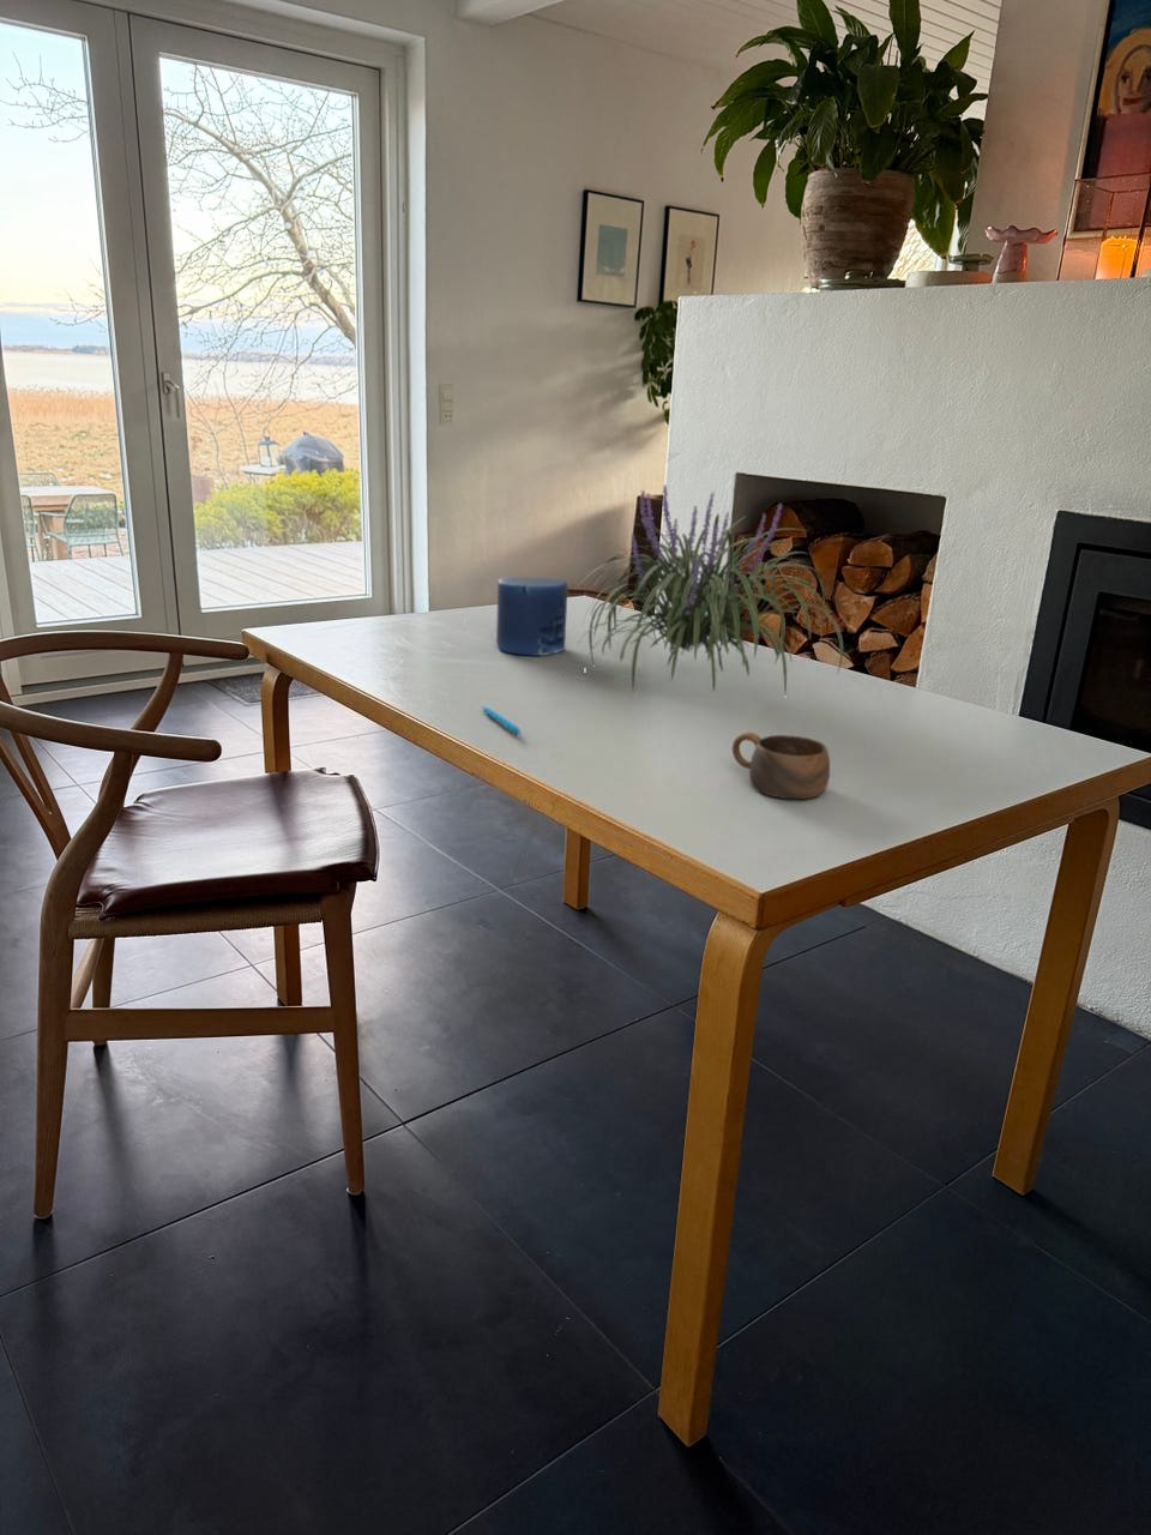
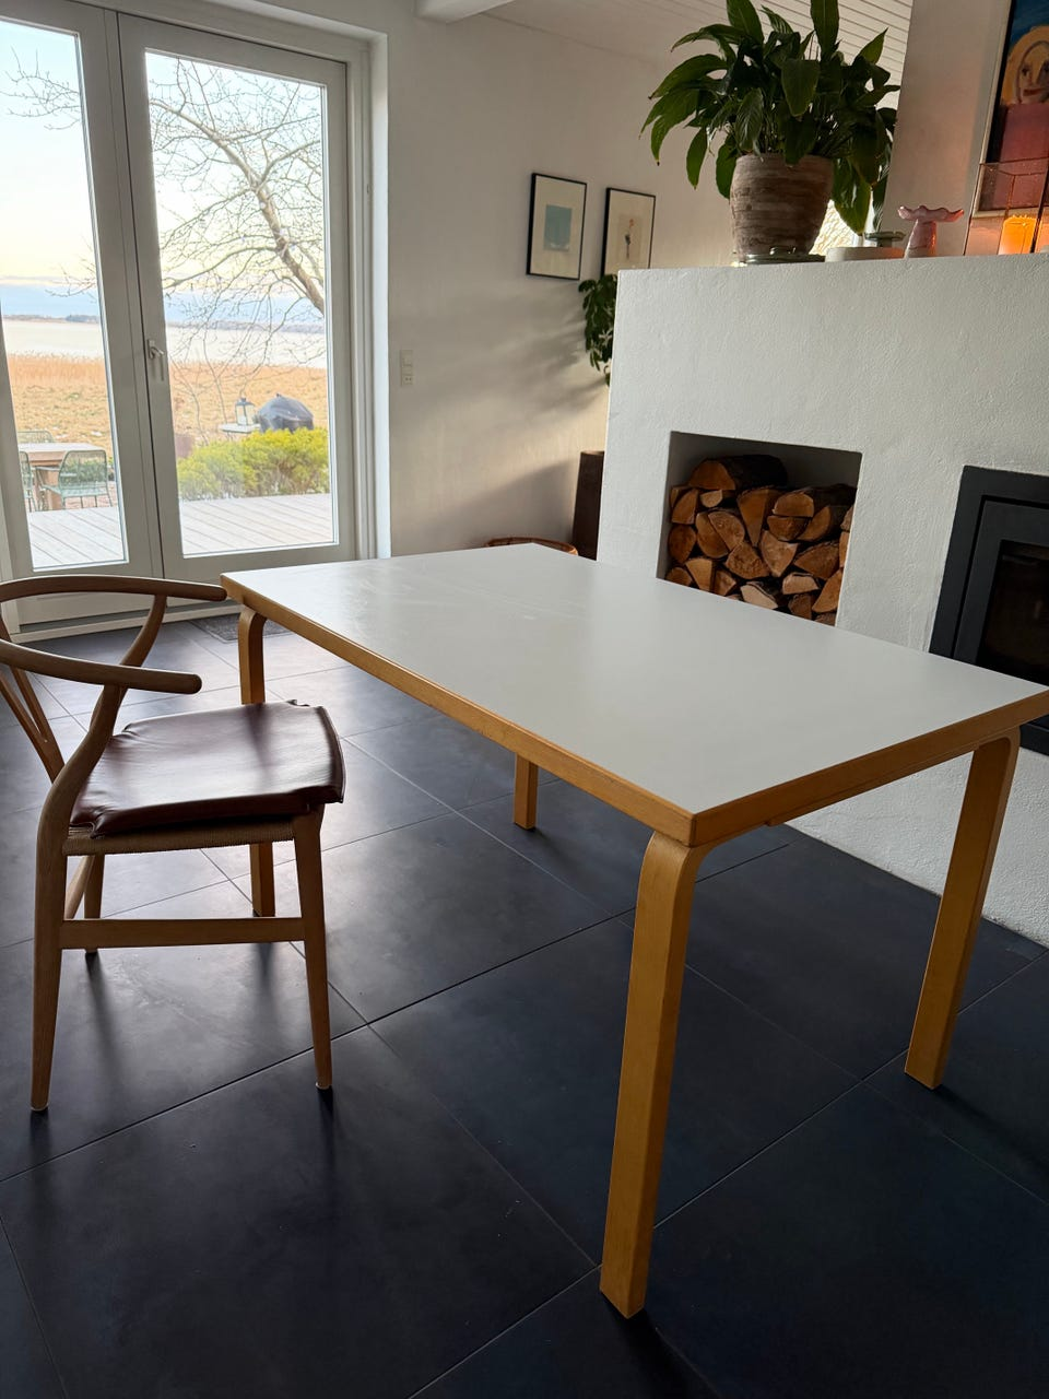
- cup [731,731,831,800]
- plant [576,483,844,694]
- candle [496,575,568,658]
- pen [481,705,522,735]
